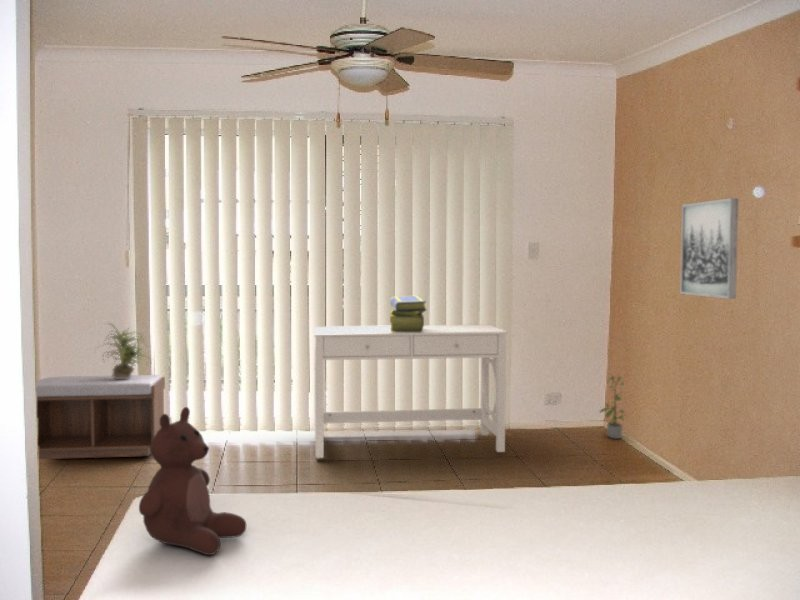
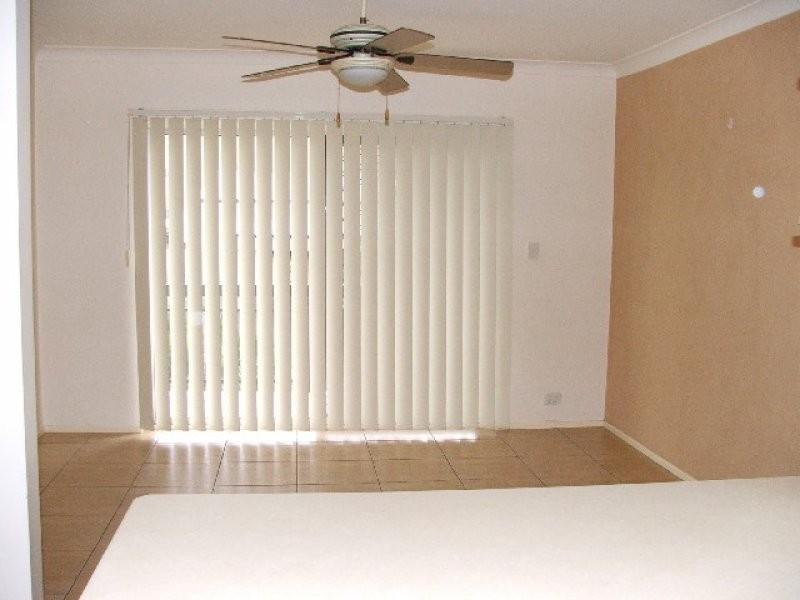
- stack of books [389,295,428,332]
- potted plant [93,322,153,379]
- potted plant [598,374,626,440]
- desk [312,324,508,459]
- teddy bear [138,406,247,556]
- bench [35,374,166,460]
- wall art [679,197,740,300]
